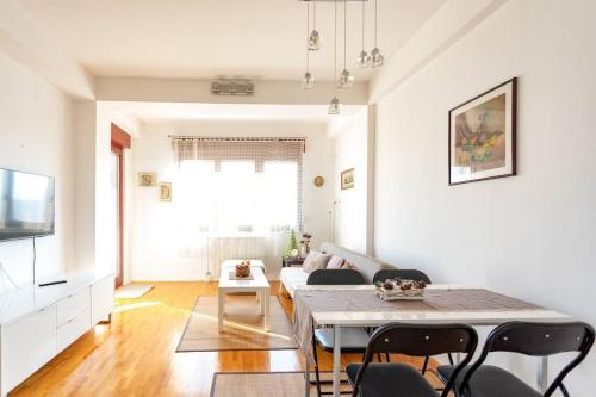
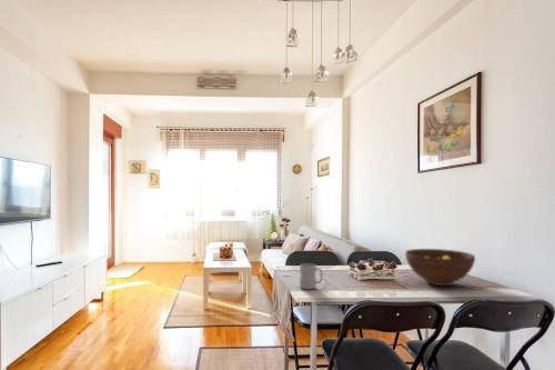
+ mug [299,262,324,290]
+ fruit bowl [404,248,476,287]
